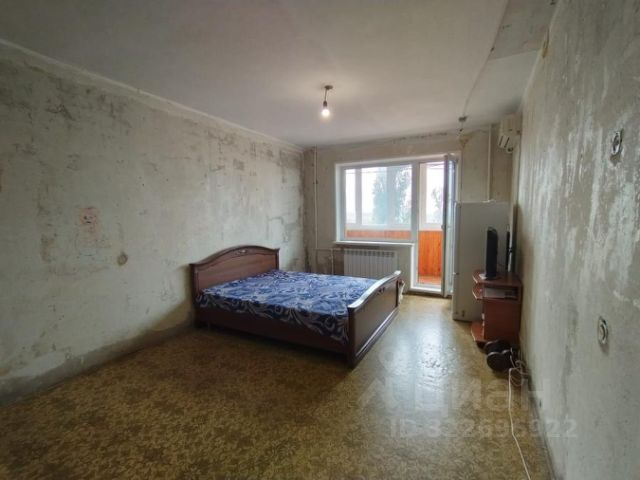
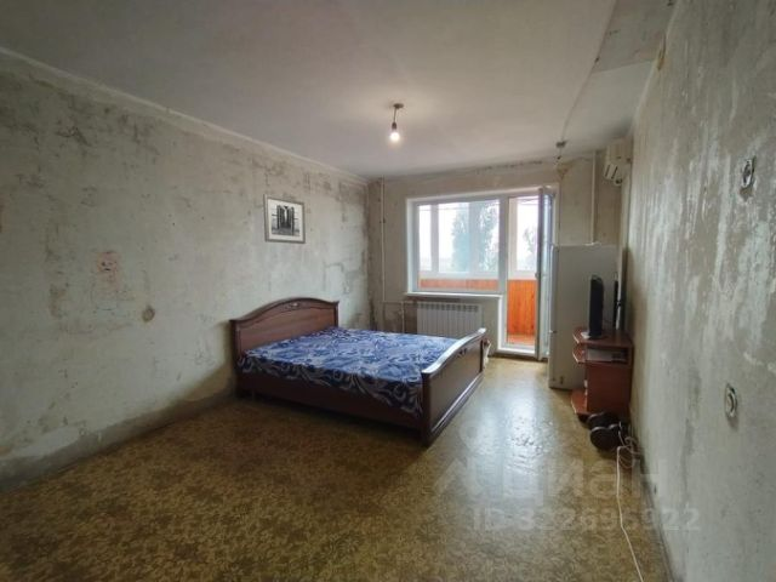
+ wall art [262,193,307,245]
